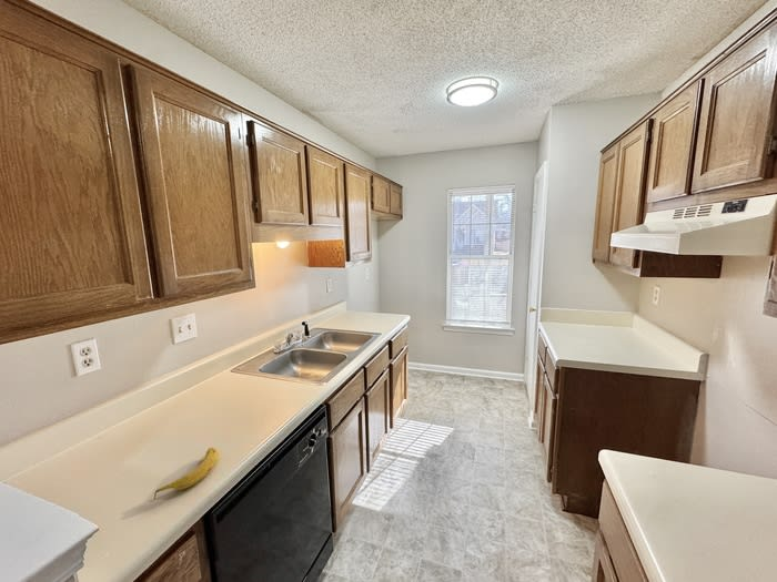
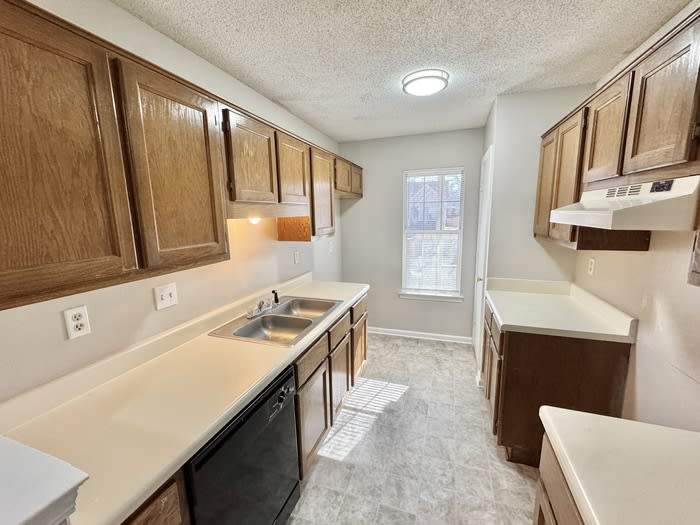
- fruit [153,446,220,500]
